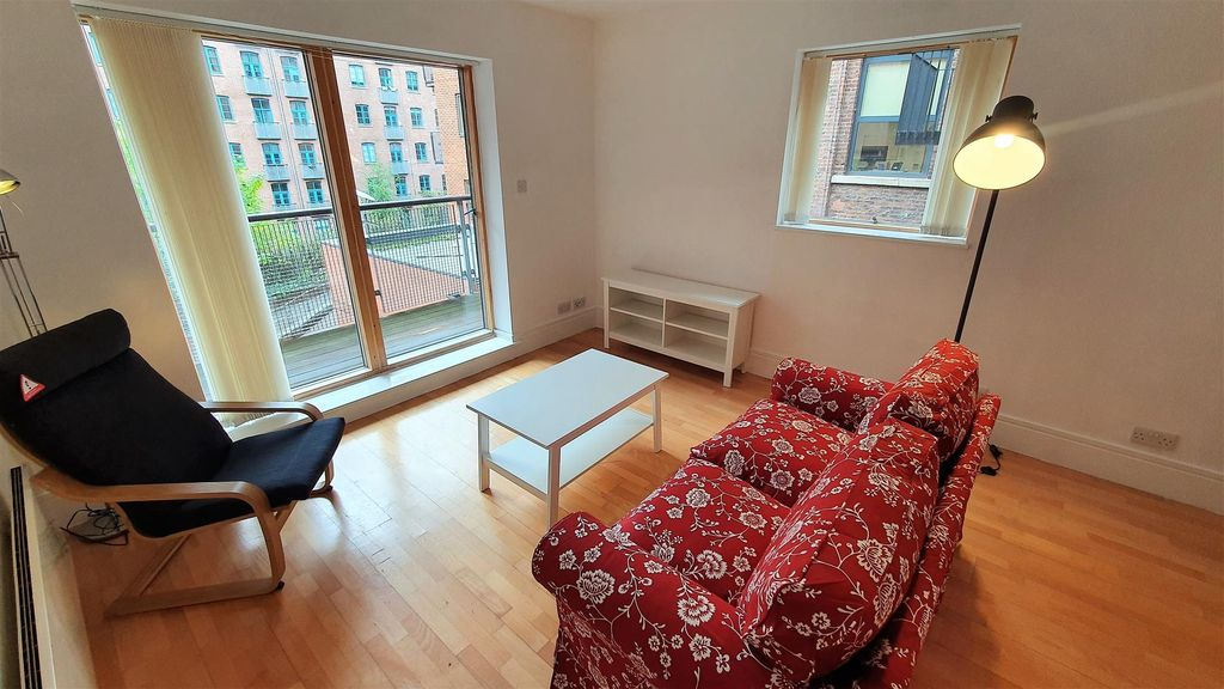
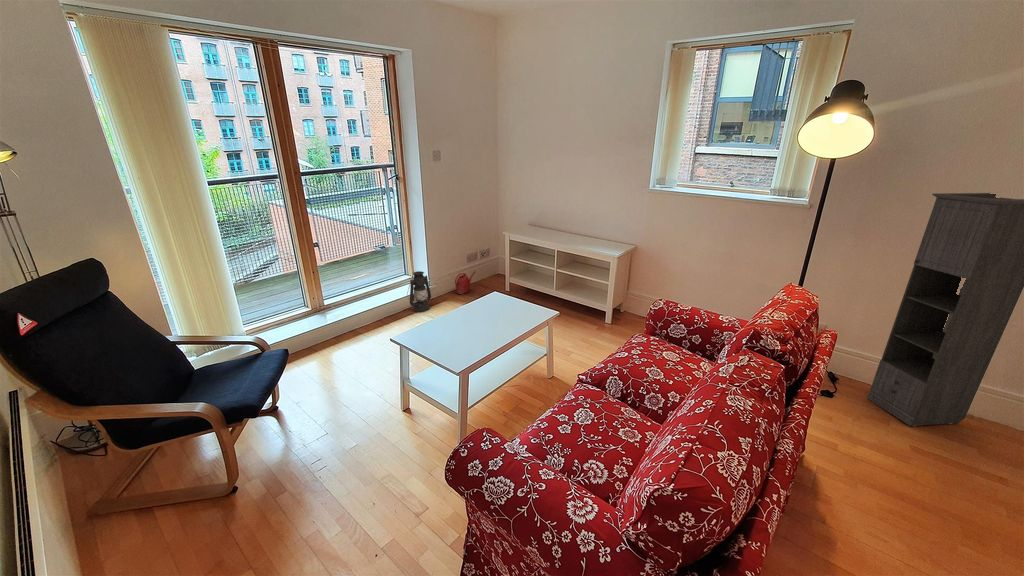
+ storage cabinet [866,192,1024,427]
+ watering can [454,270,477,295]
+ lantern [406,270,432,313]
